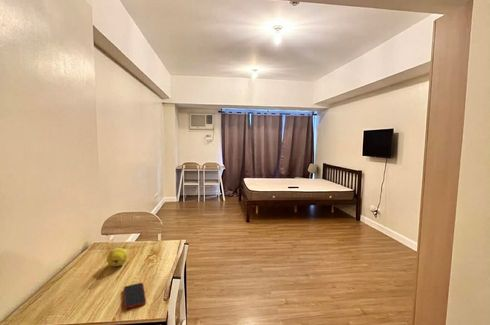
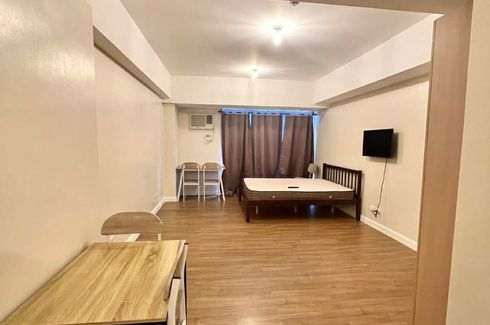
- smartphone [123,282,147,310]
- fruit [106,247,129,267]
